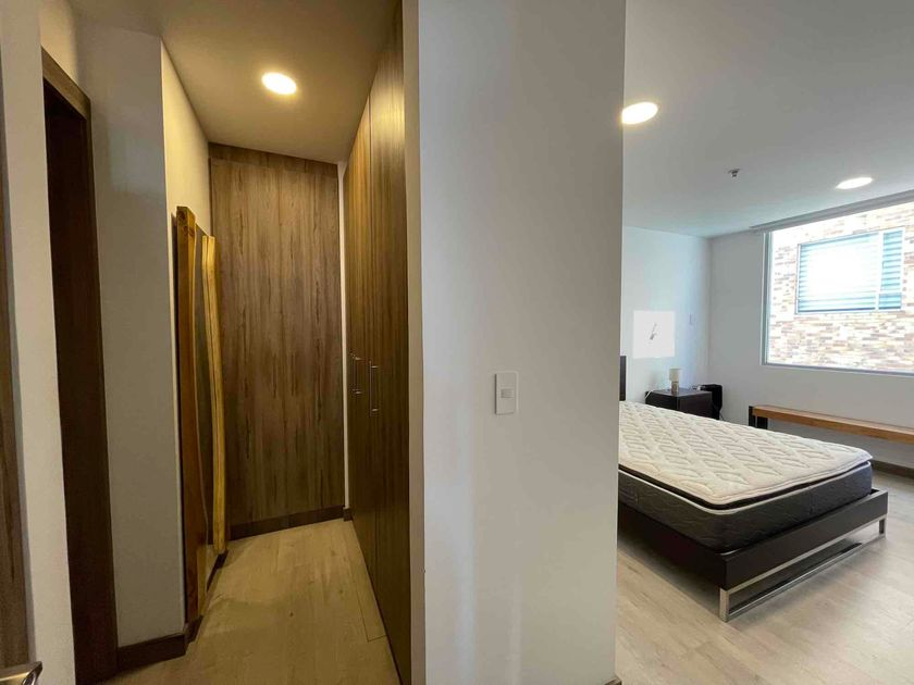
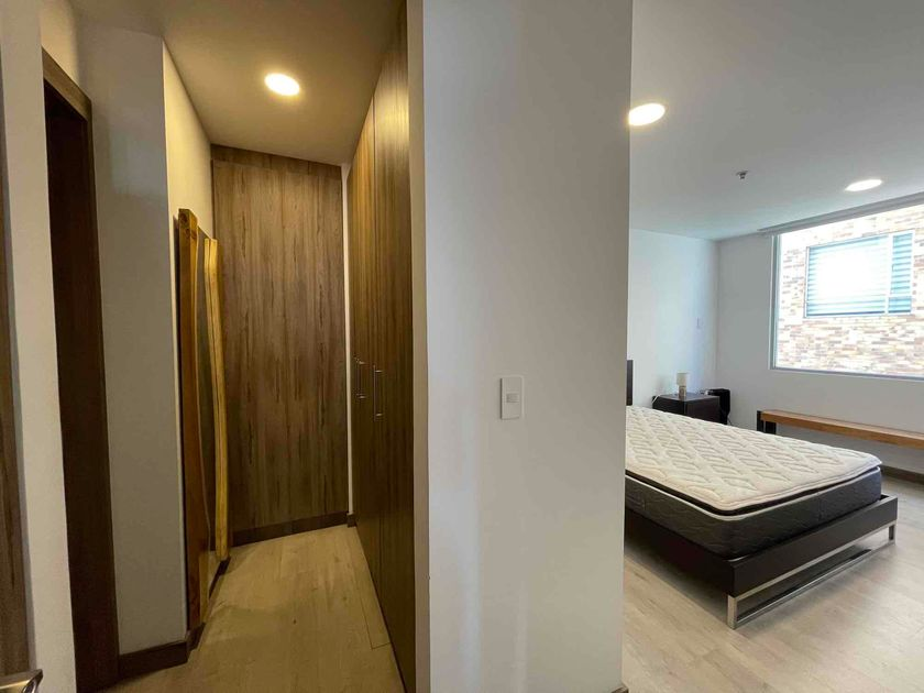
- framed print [632,310,676,359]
